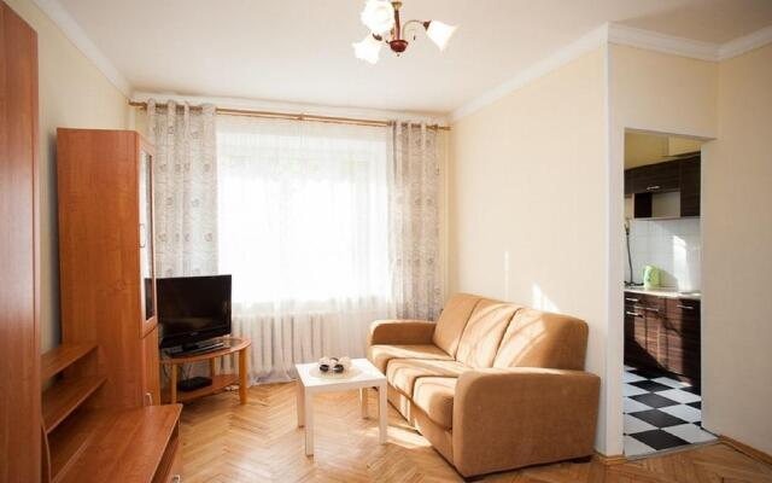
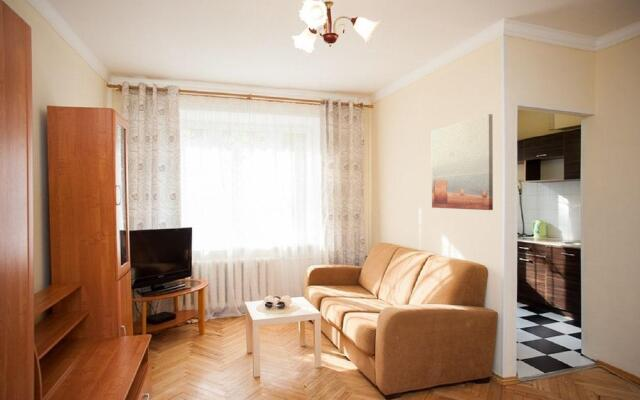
+ wall art [431,113,494,211]
